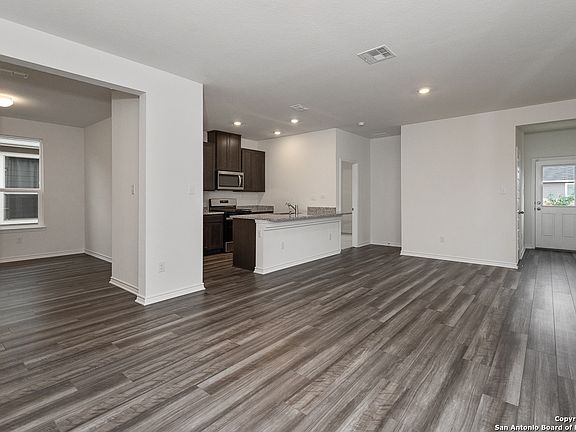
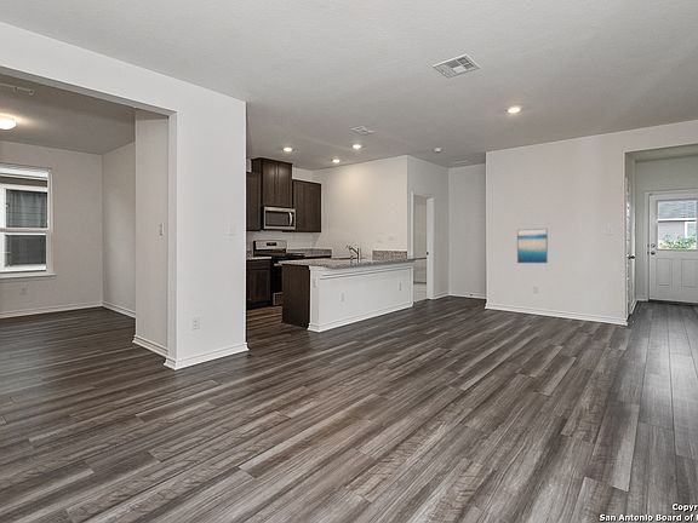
+ wall art [516,228,549,264]
